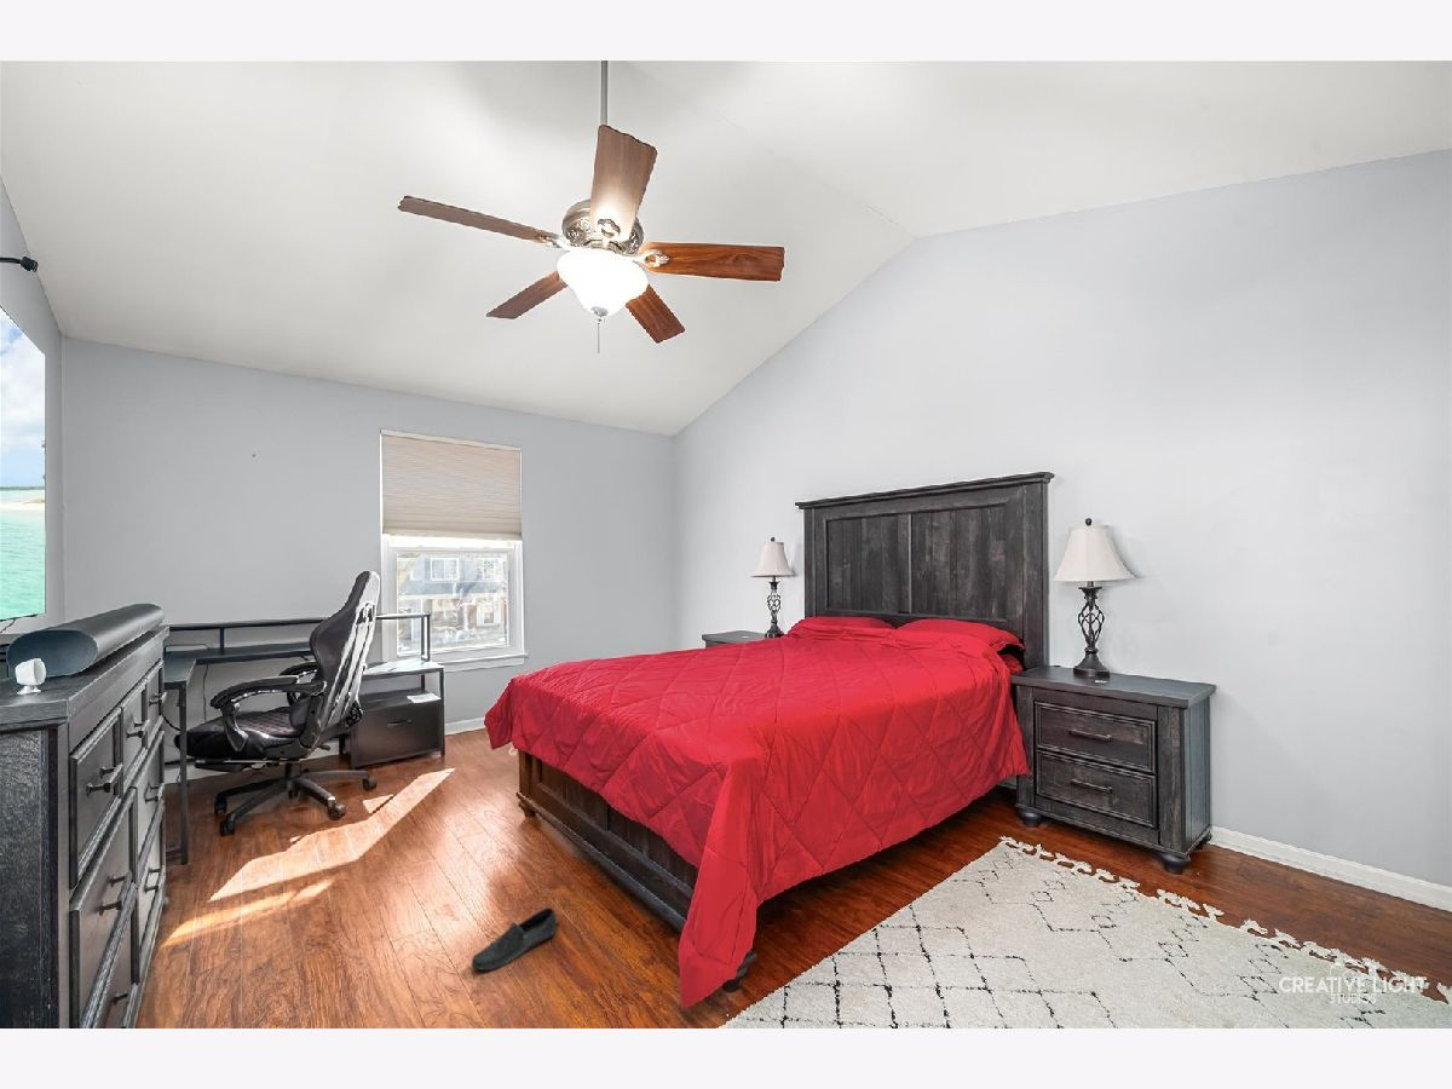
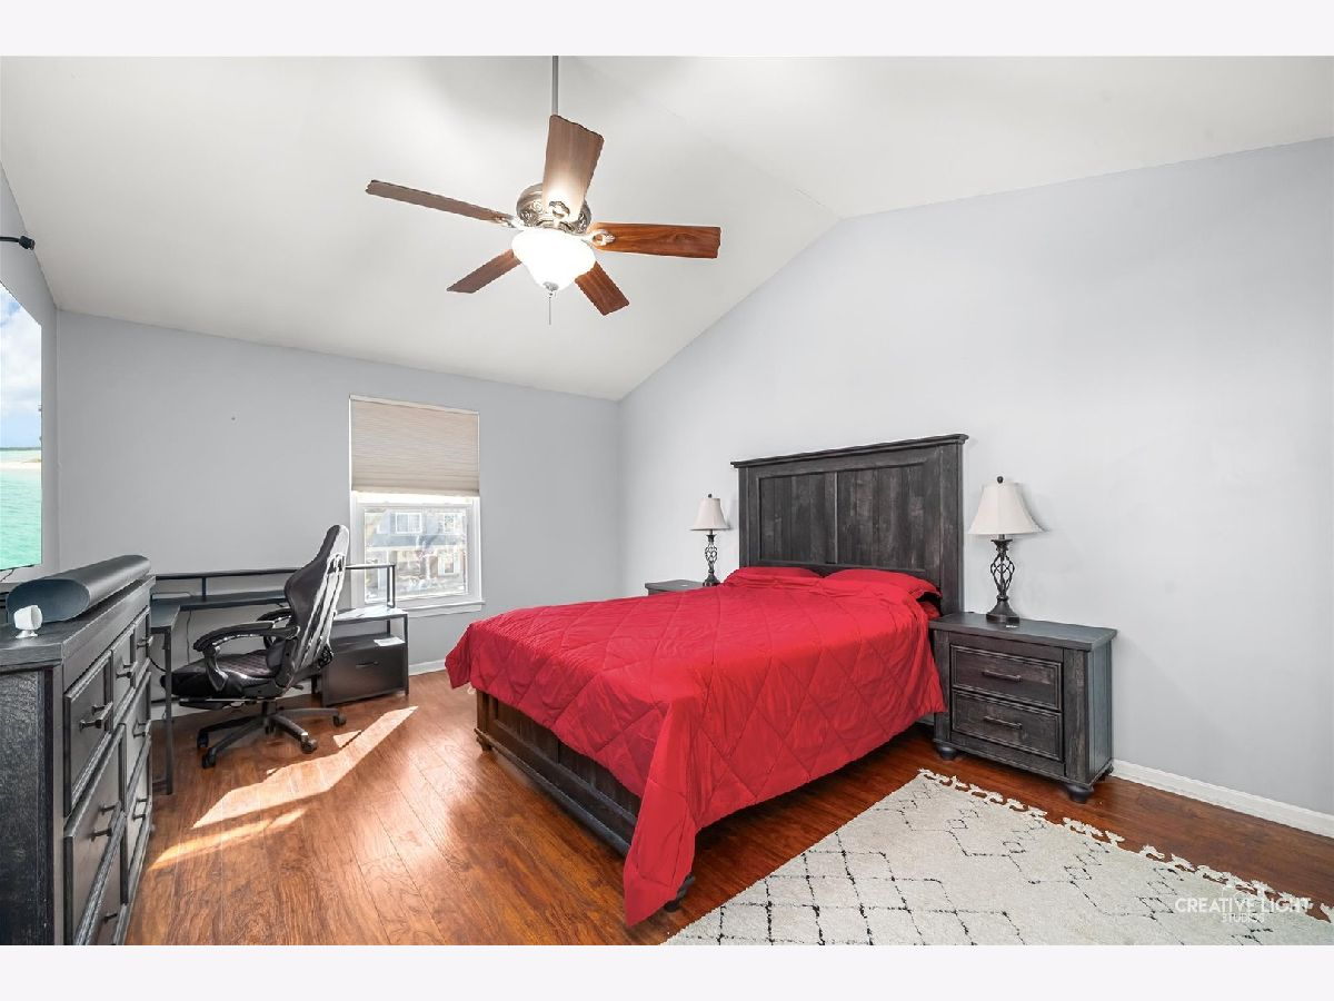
- shoe [471,906,560,972]
